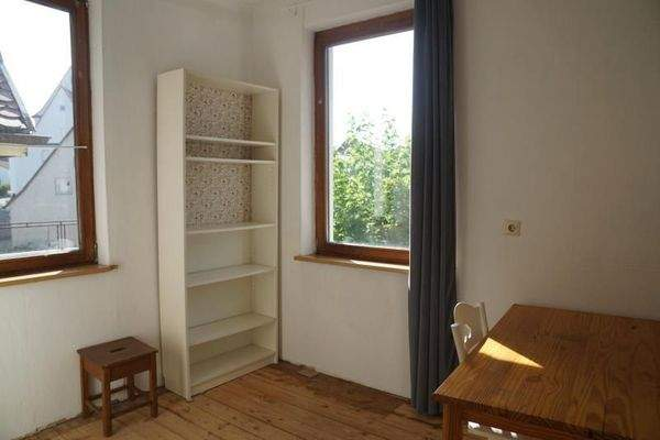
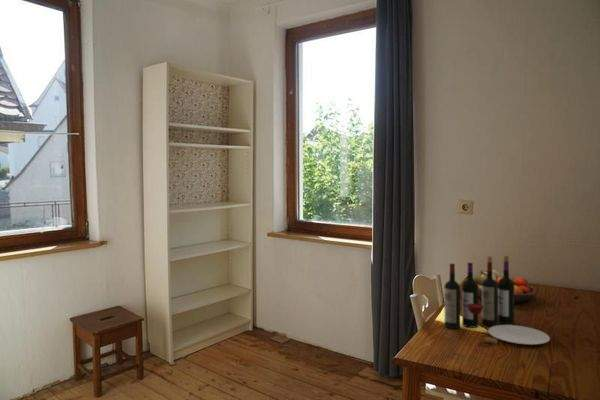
+ fruit bowl [473,269,536,304]
+ wine bottle [443,255,551,346]
